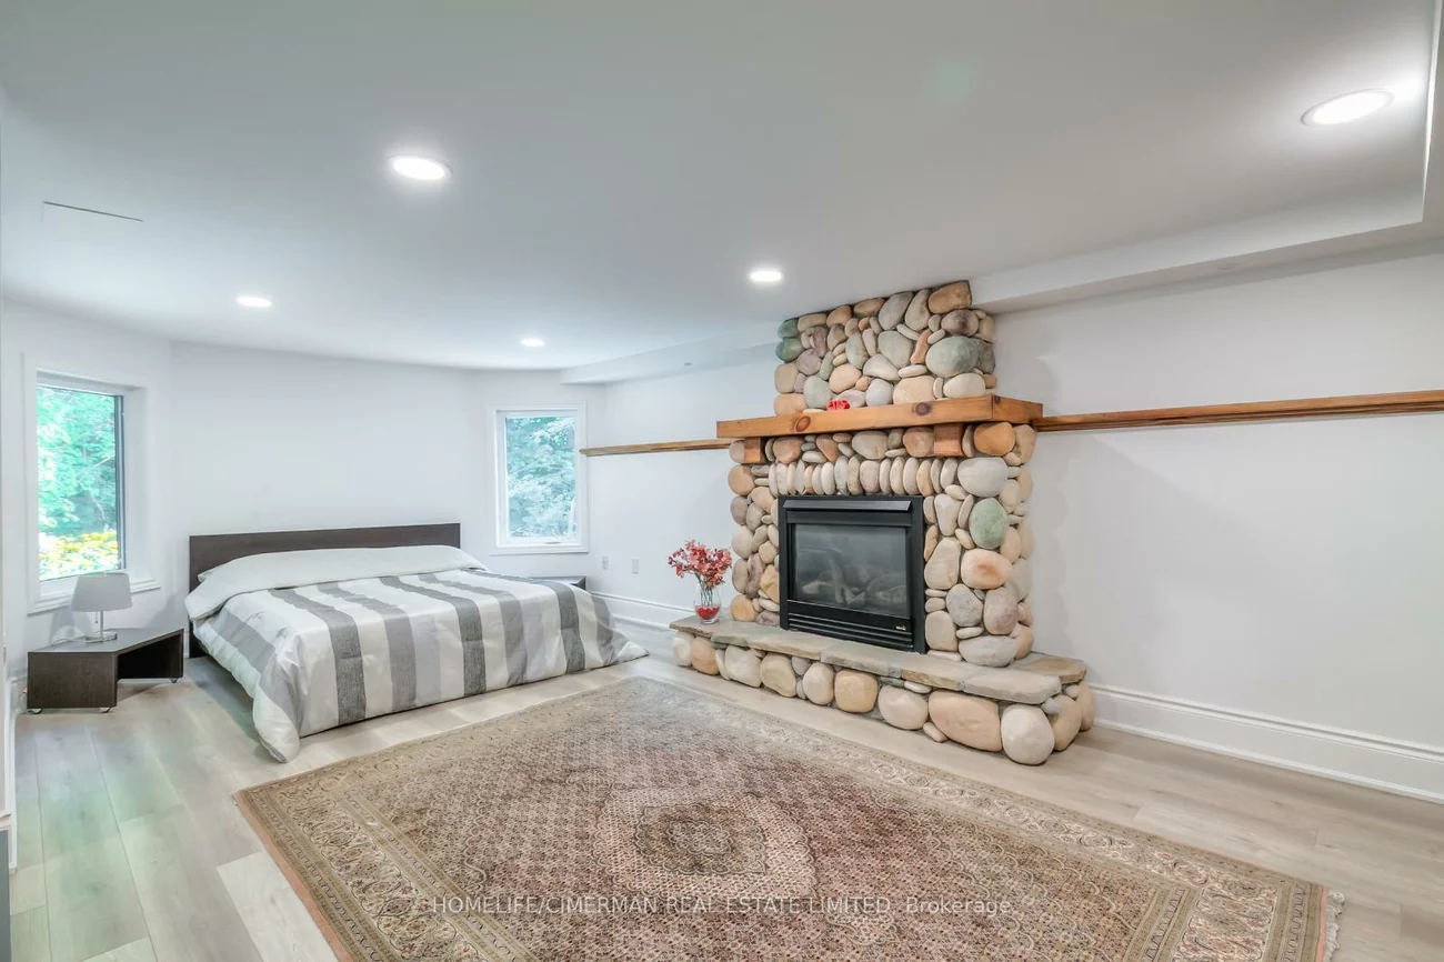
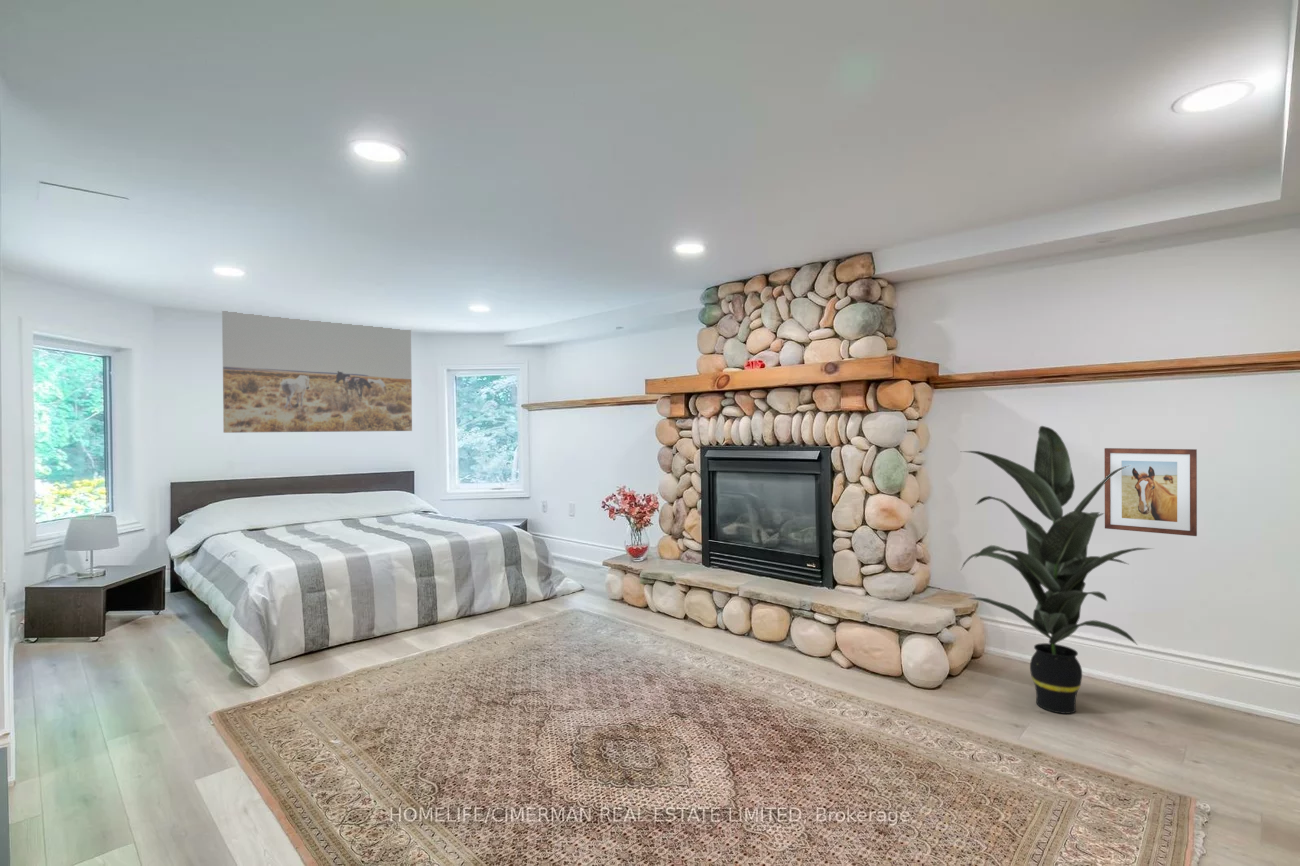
+ indoor plant [960,425,1155,715]
+ wall art [221,310,413,434]
+ wall art [1104,447,1198,537]
